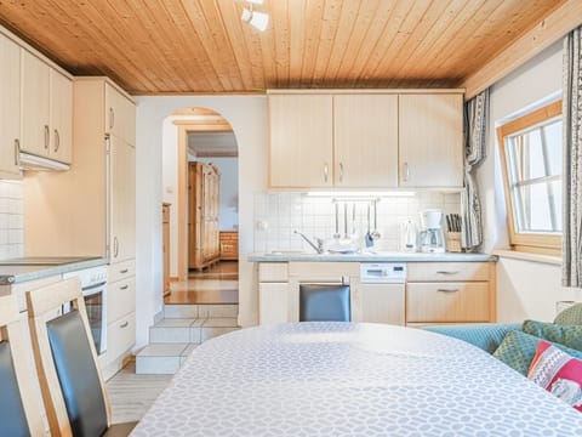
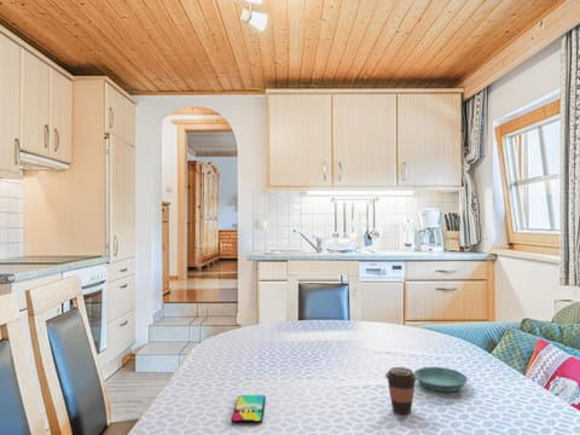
+ coffee cup [384,366,418,416]
+ smartphone [230,394,267,424]
+ saucer [413,366,469,393]
